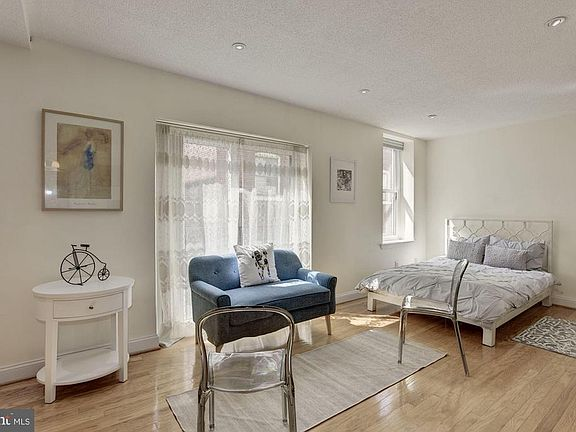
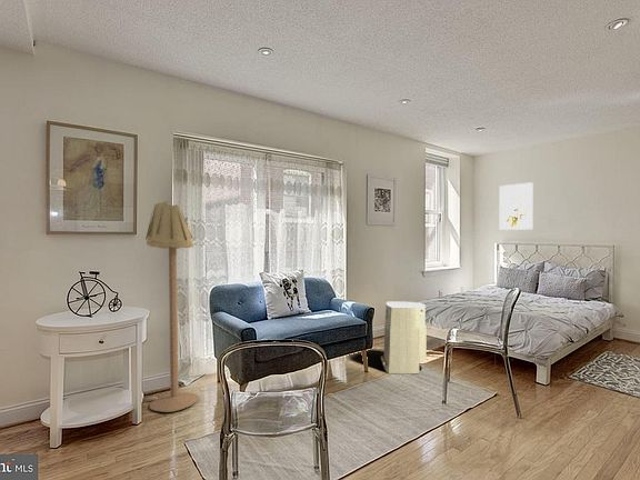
+ floor lamp [144,200,200,413]
+ wall art [499,181,533,231]
+ air purifier [380,301,428,374]
